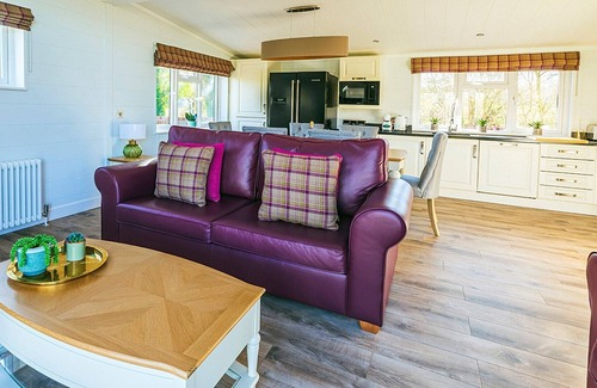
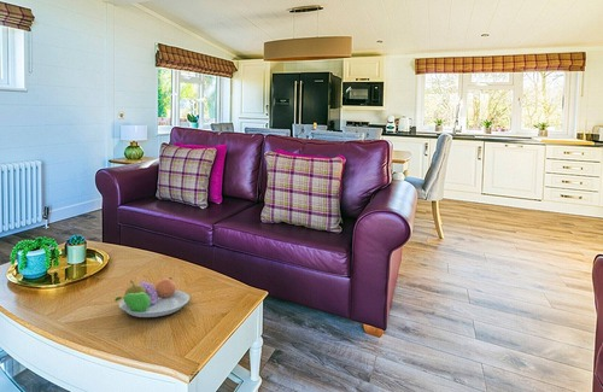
+ fruit bowl [113,276,191,318]
